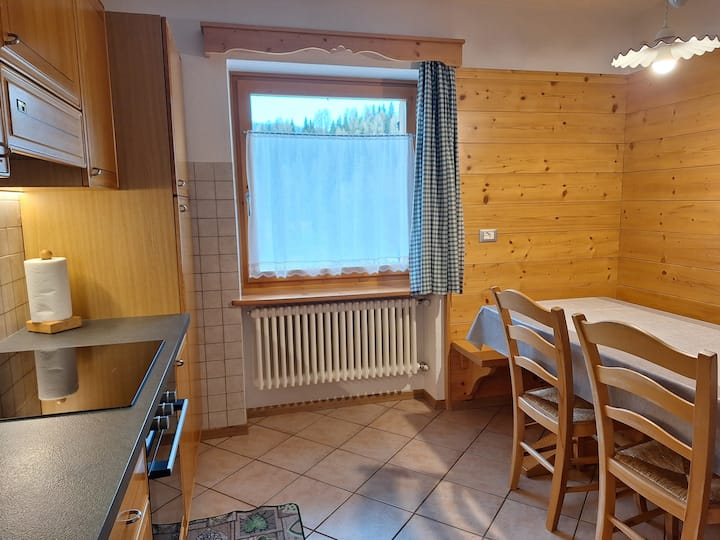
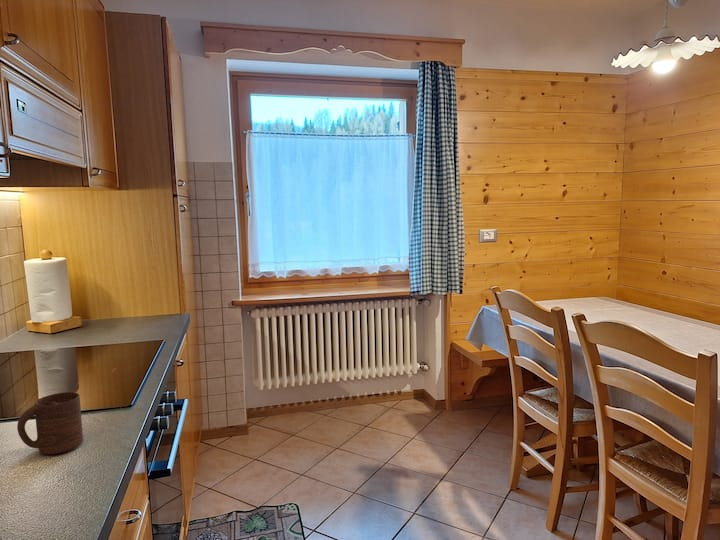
+ cup [16,391,84,455]
